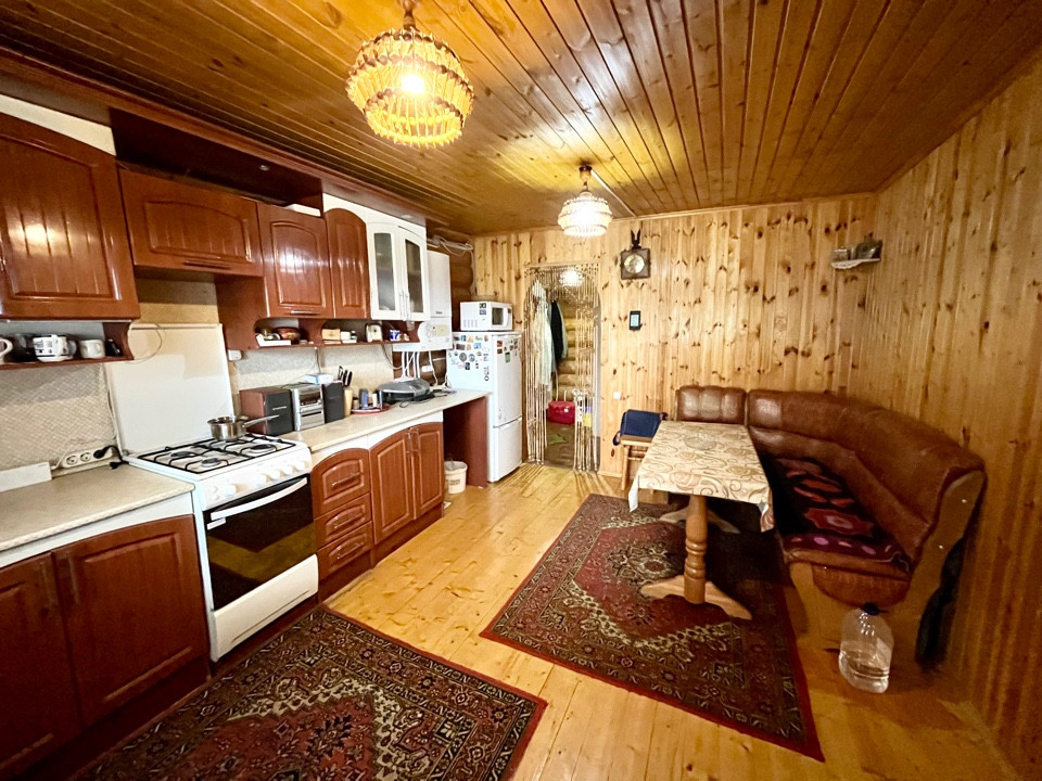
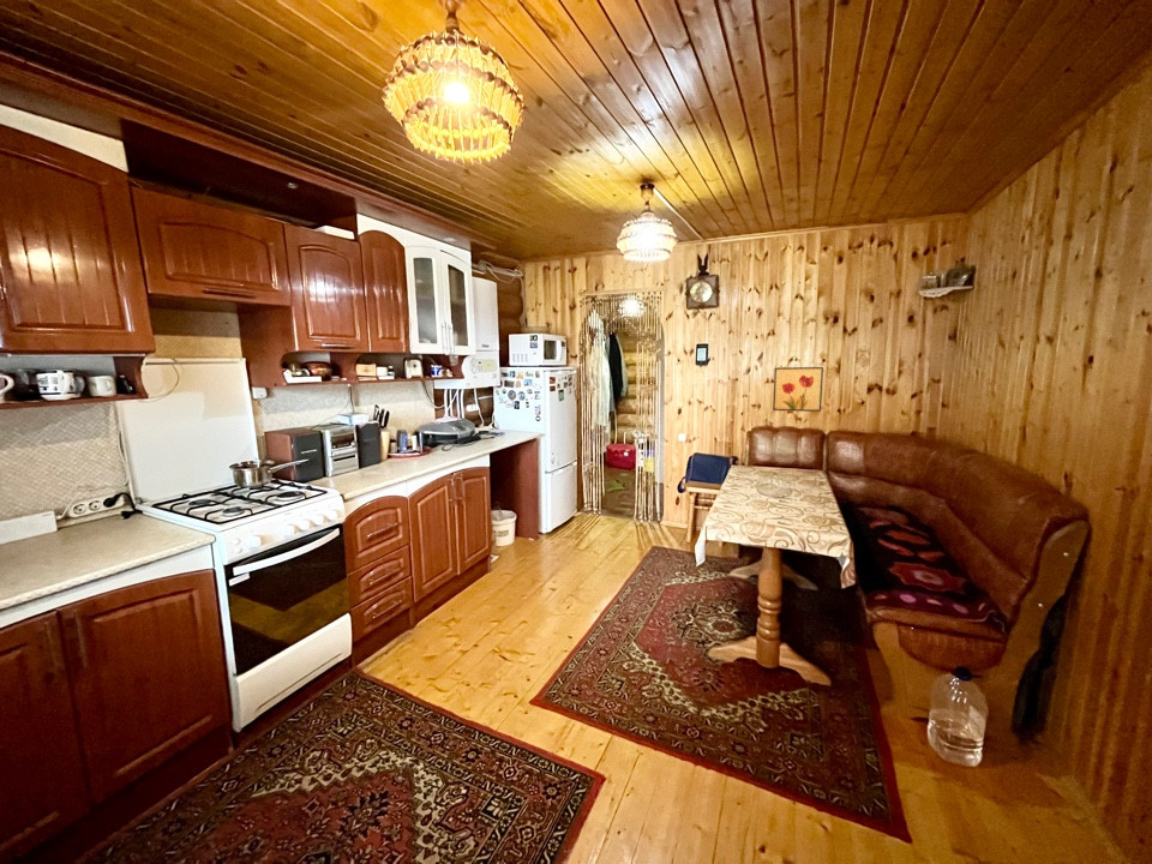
+ wall art [772,366,824,413]
